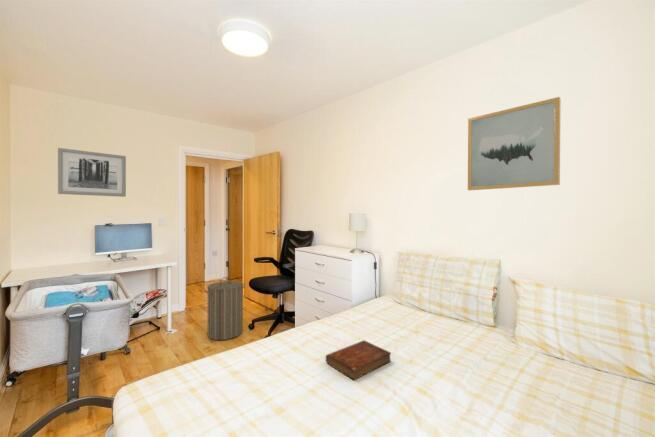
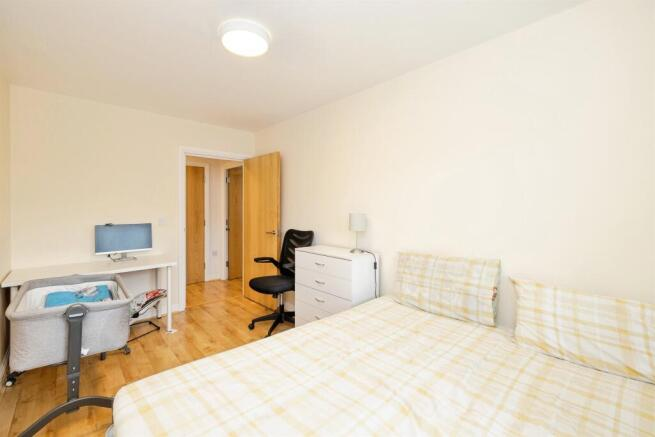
- wall art [57,147,127,198]
- wall art [467,96,562,191]
- laundry hamper [203,276,246,341]
- bible [325,339,392,381]
